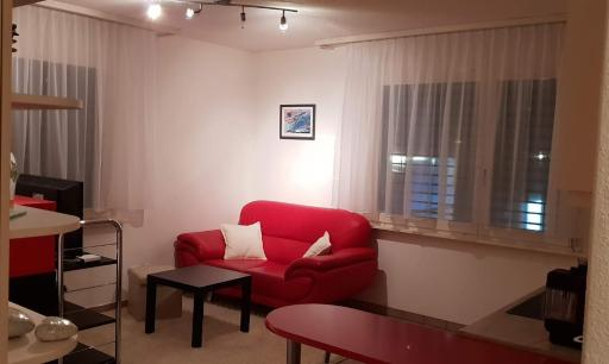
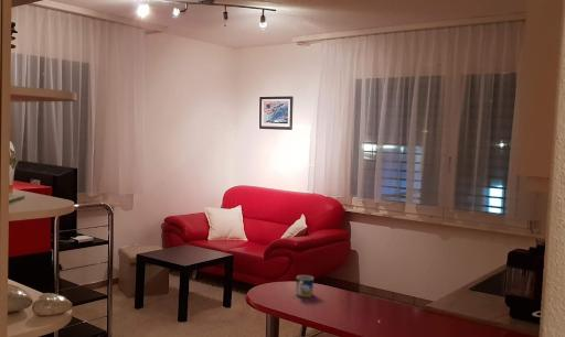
+ mug [295,274,315,298]
